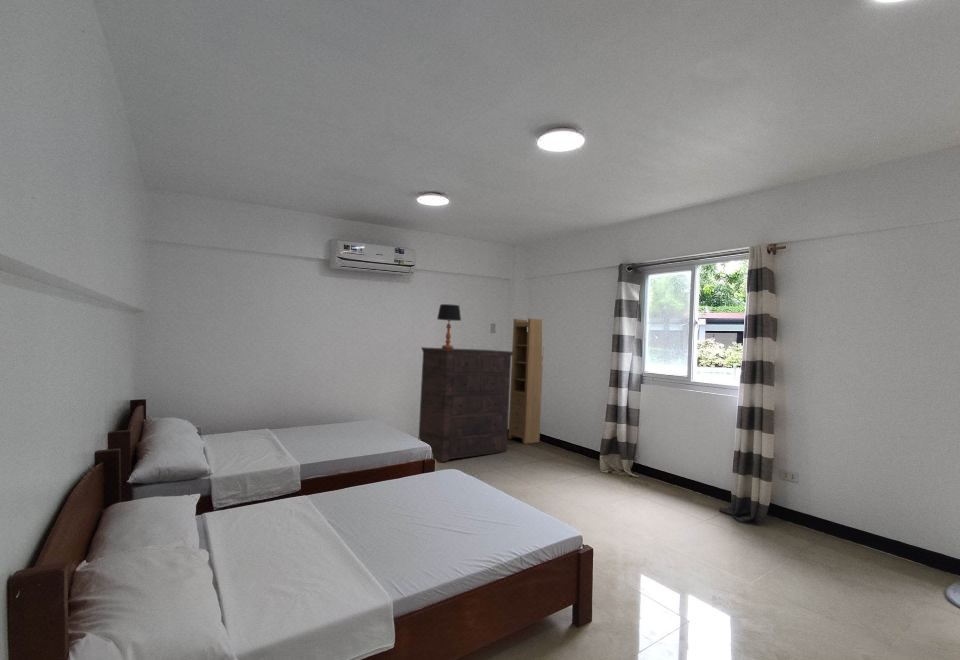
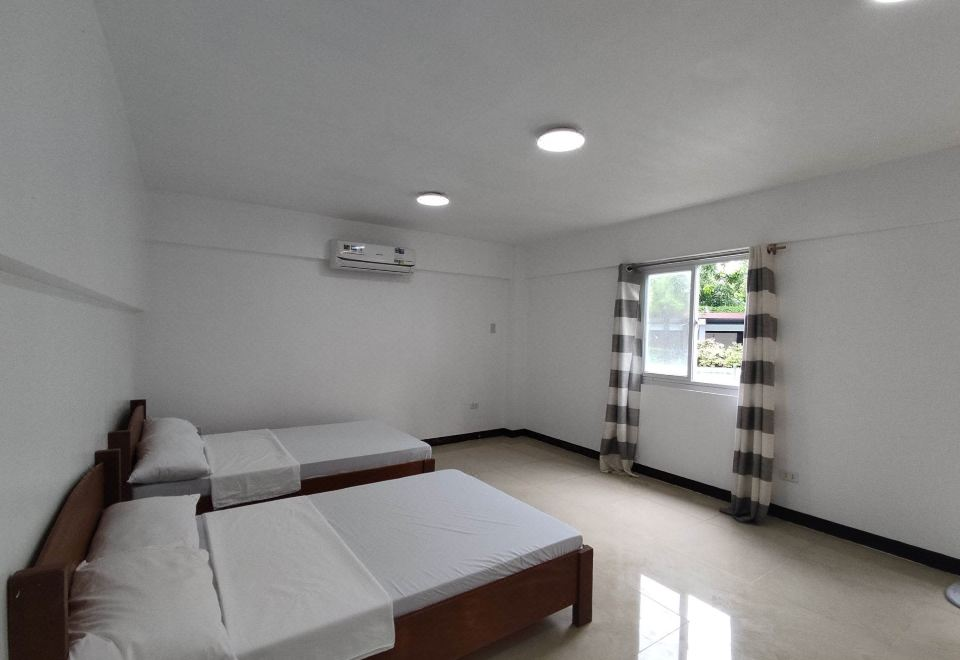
- dresser [418,346,513,463]
- table lamp [436,303,462,349]
- shelving unit [507,318,544,445]
